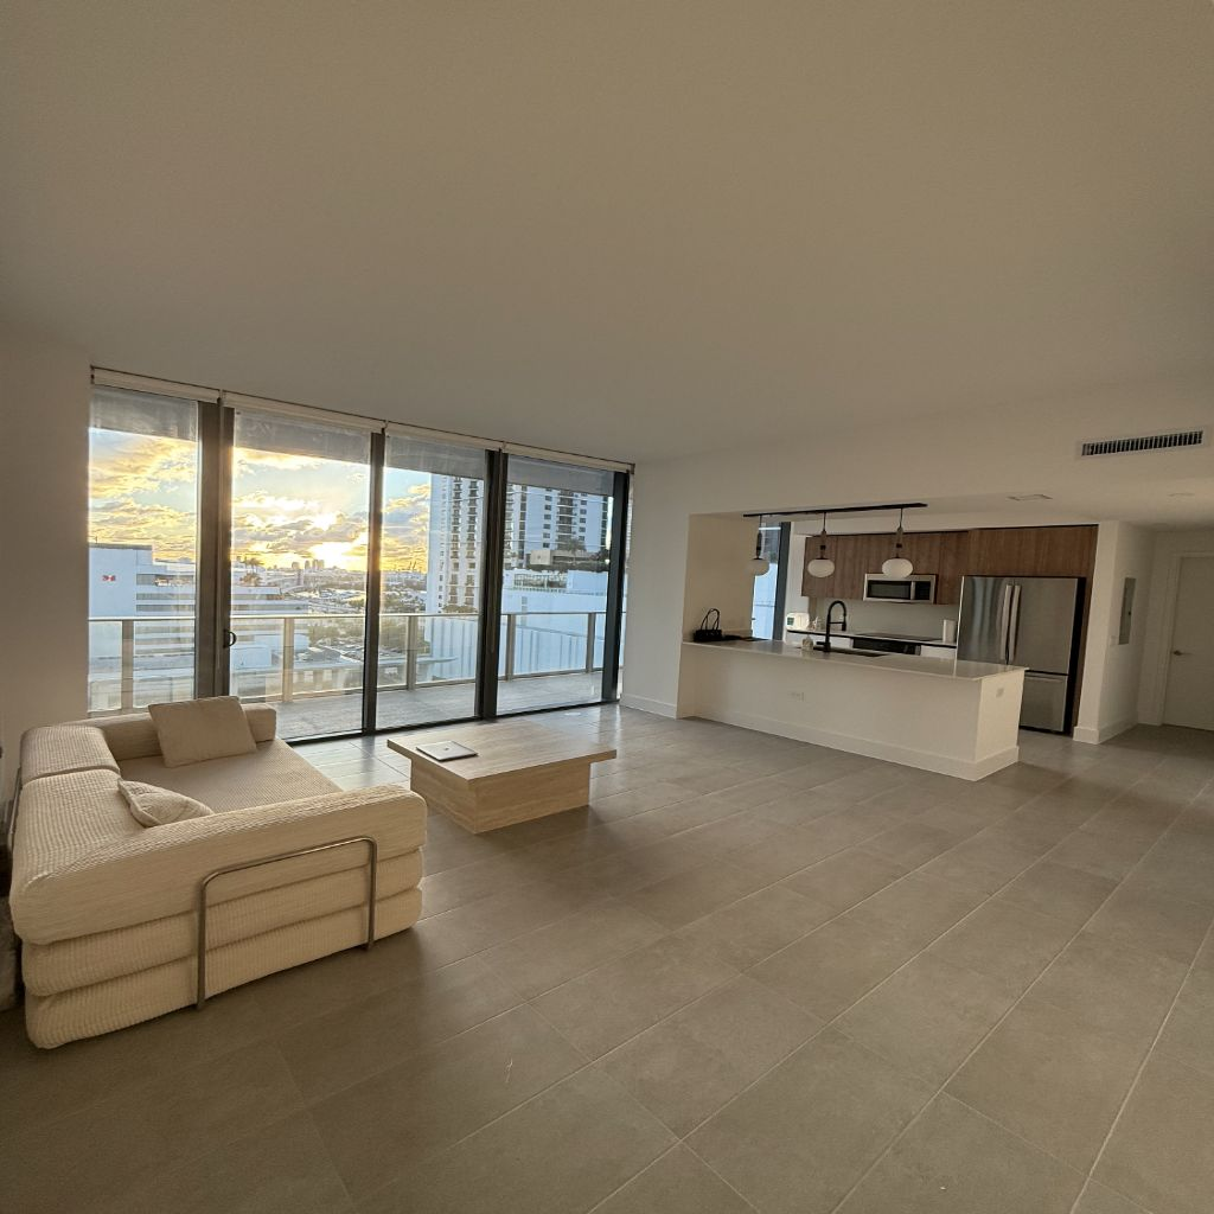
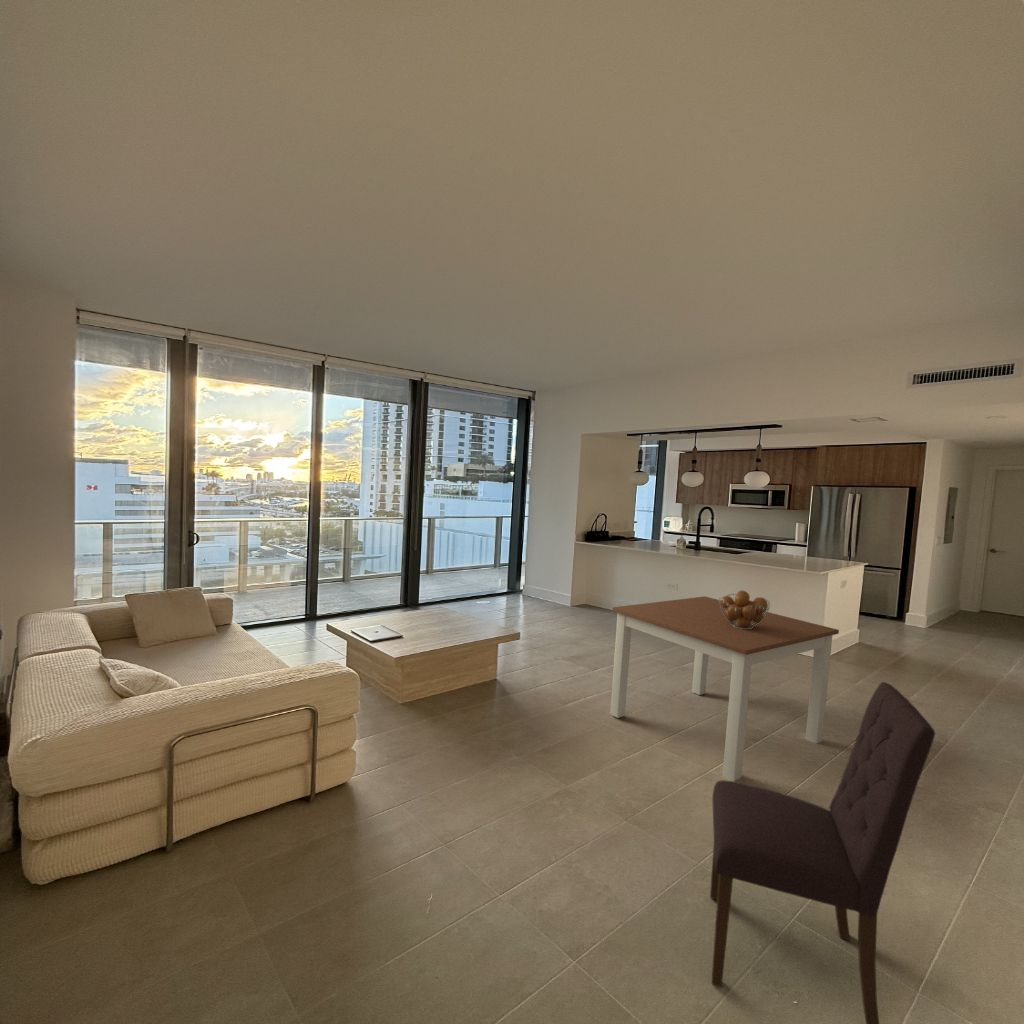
+ dining table [609,595,840,782]
+ fruit basket [718,589,771,629]
+ dining chair [709,681,936,1024]
